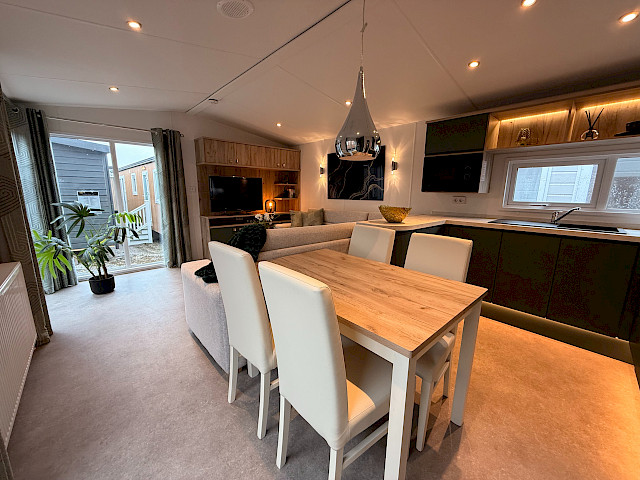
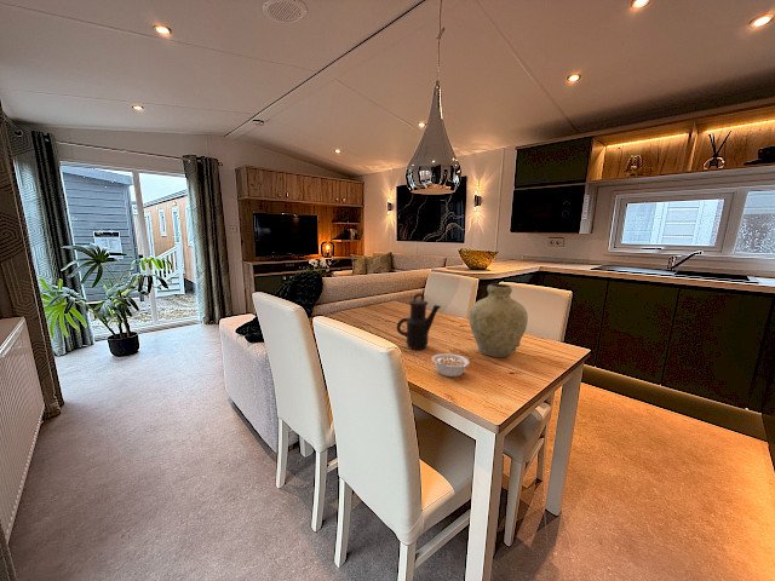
+ teapot [396,292,442,351]
+ vase [467,283,529,358]
+ legume [431,352,471,378]
